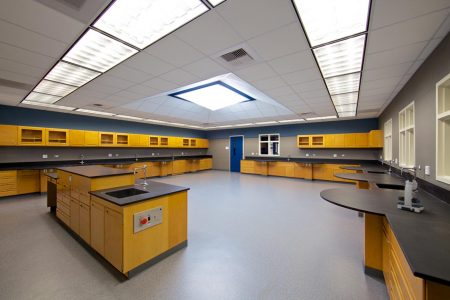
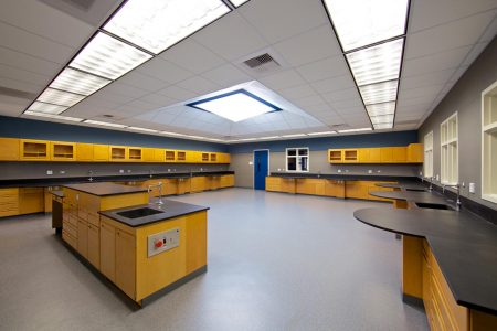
- microscope [396,171,425,214]
